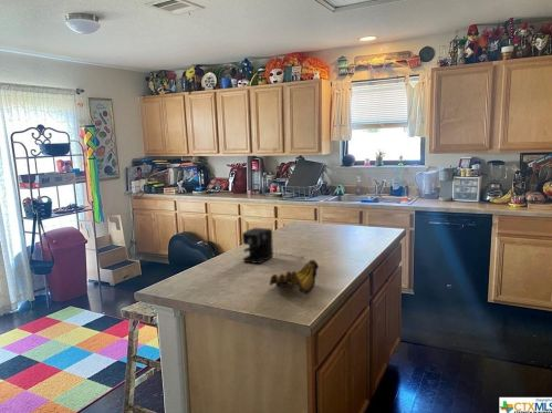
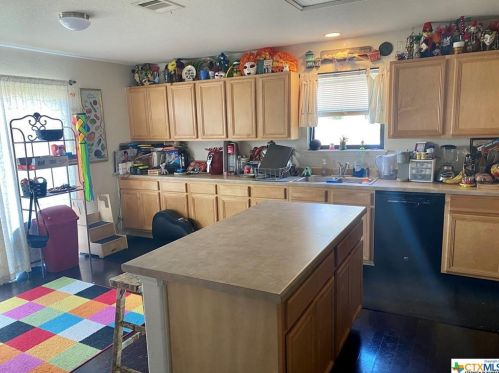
- banana bunch [269,259,320,295]
- coffee maker [241,227,305,265]
